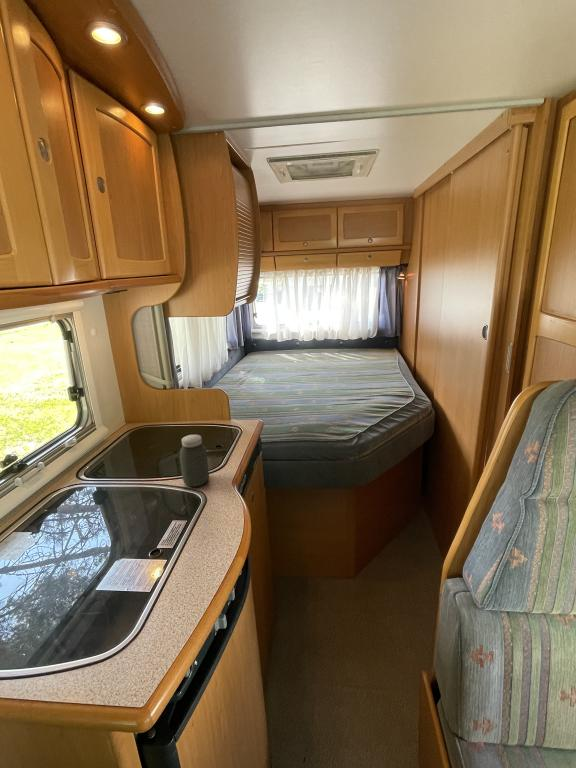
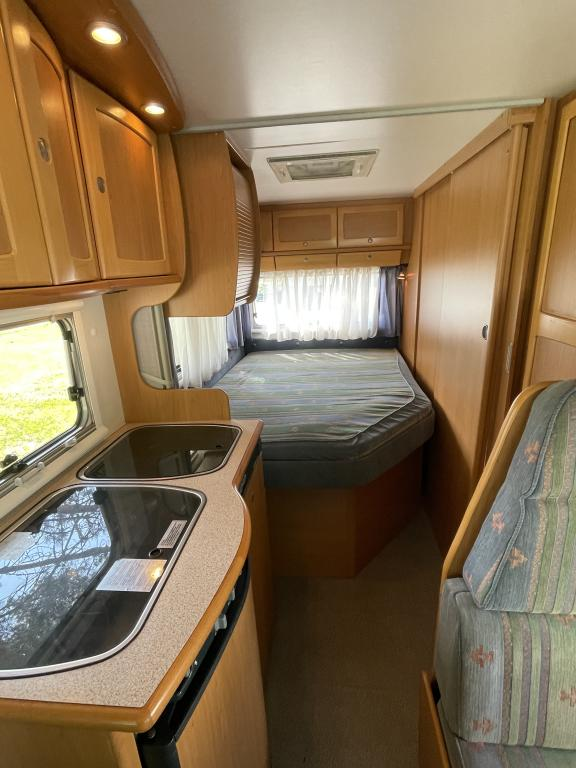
- jar [179,434,210,488]
